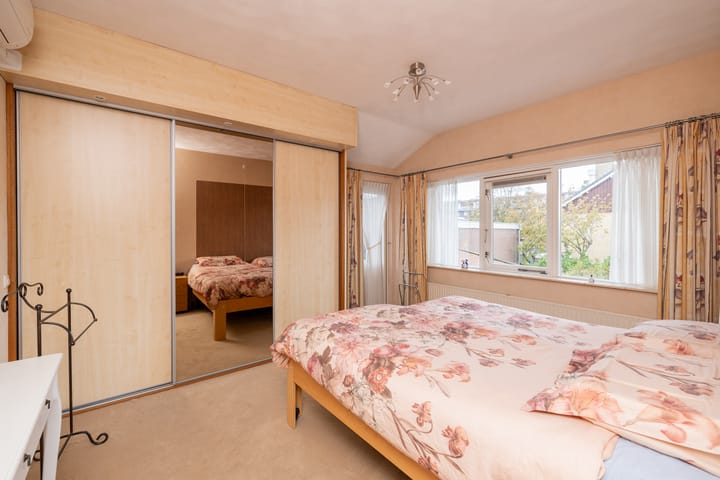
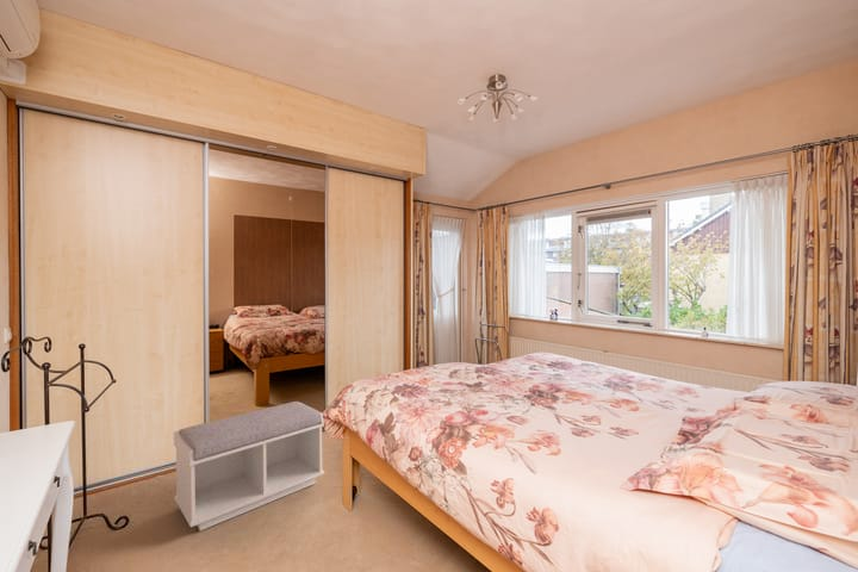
+ bench [173,400,325,531]
